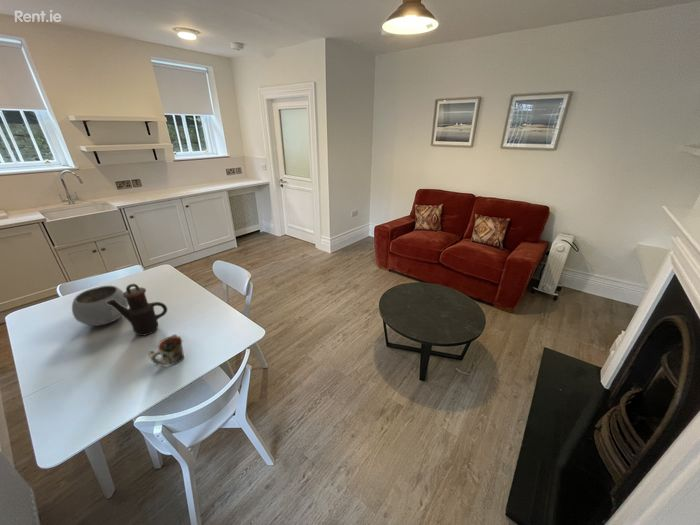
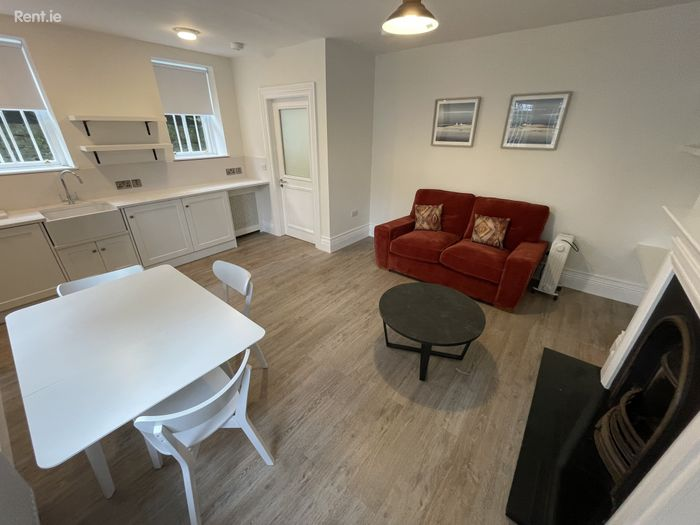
- bowl [71,285,129,327]
- mug [148,334,185,368]
- teapot [106,283,168,337]
